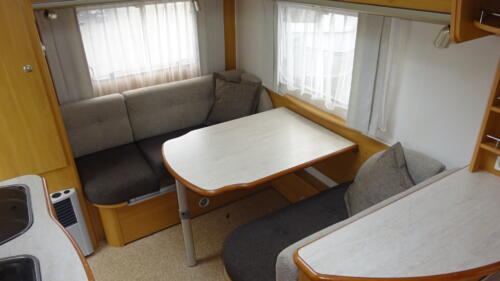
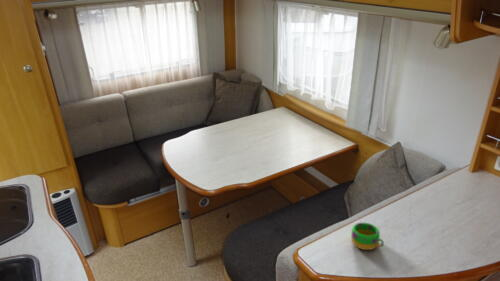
+ mug [350,222,385,251]
